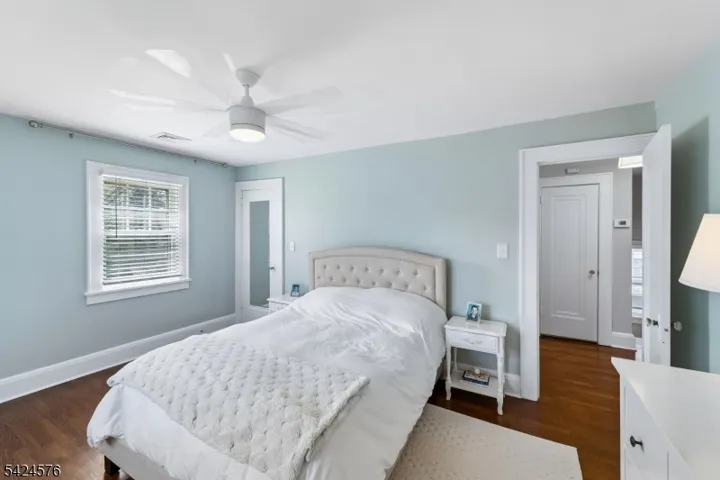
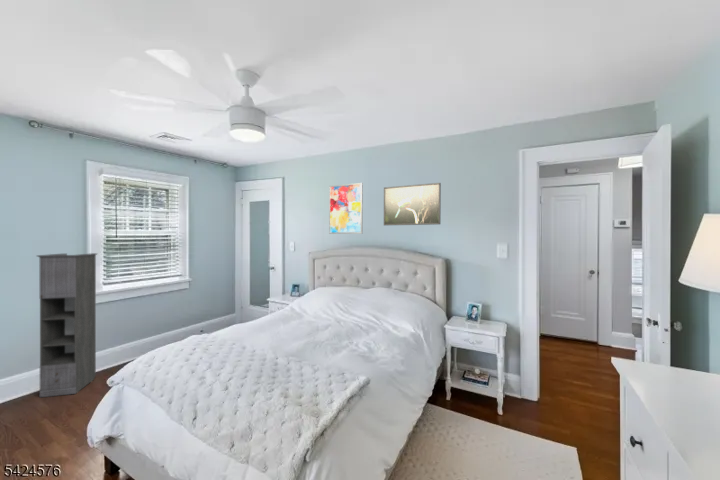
+ storage cabinet [35,252,99,398]
+ wall art [328,182,364,235]
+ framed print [383,182,442,226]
